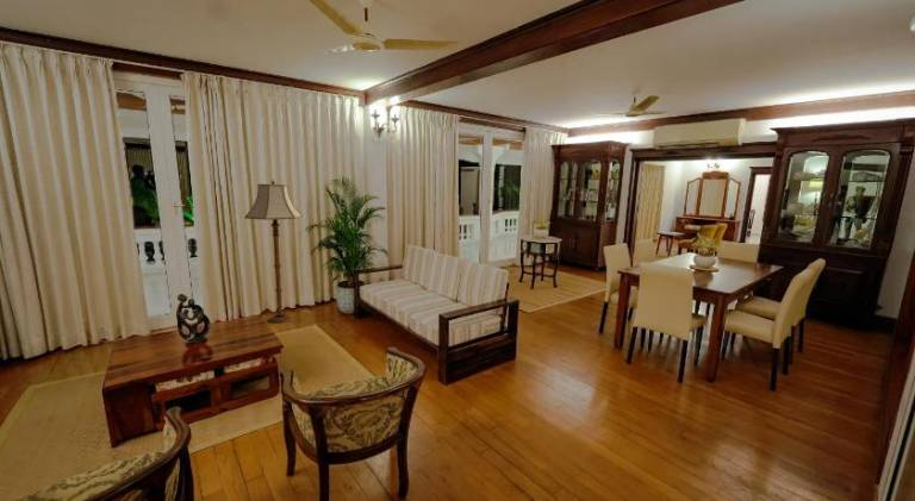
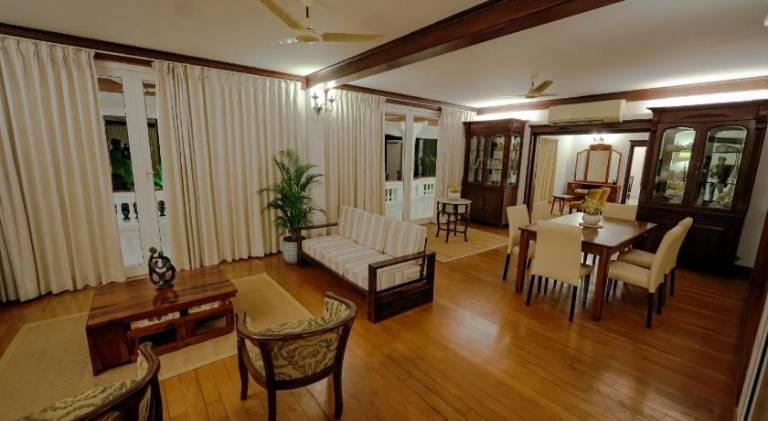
- floor lamp [243,179,304,324]
